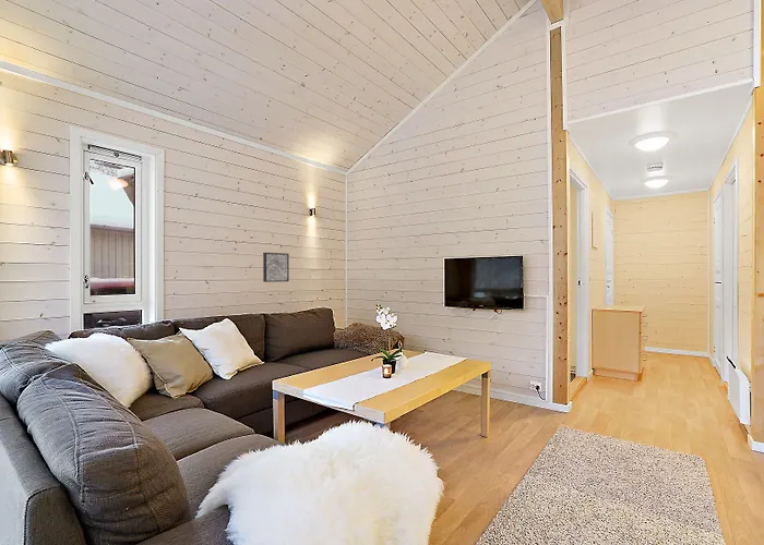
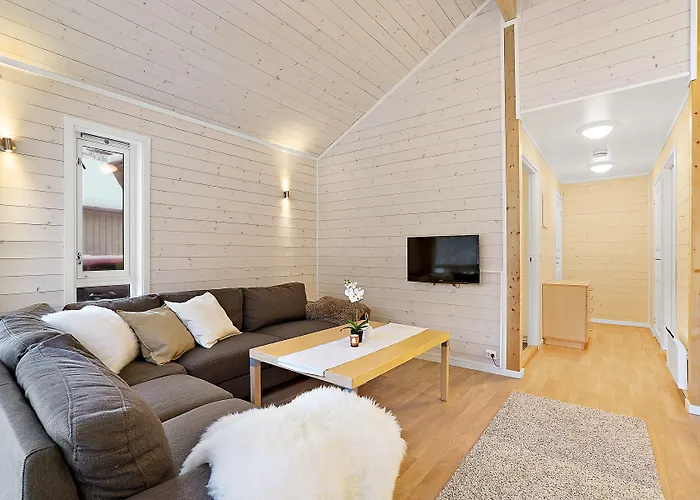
- wall art [262,252,290,283]
